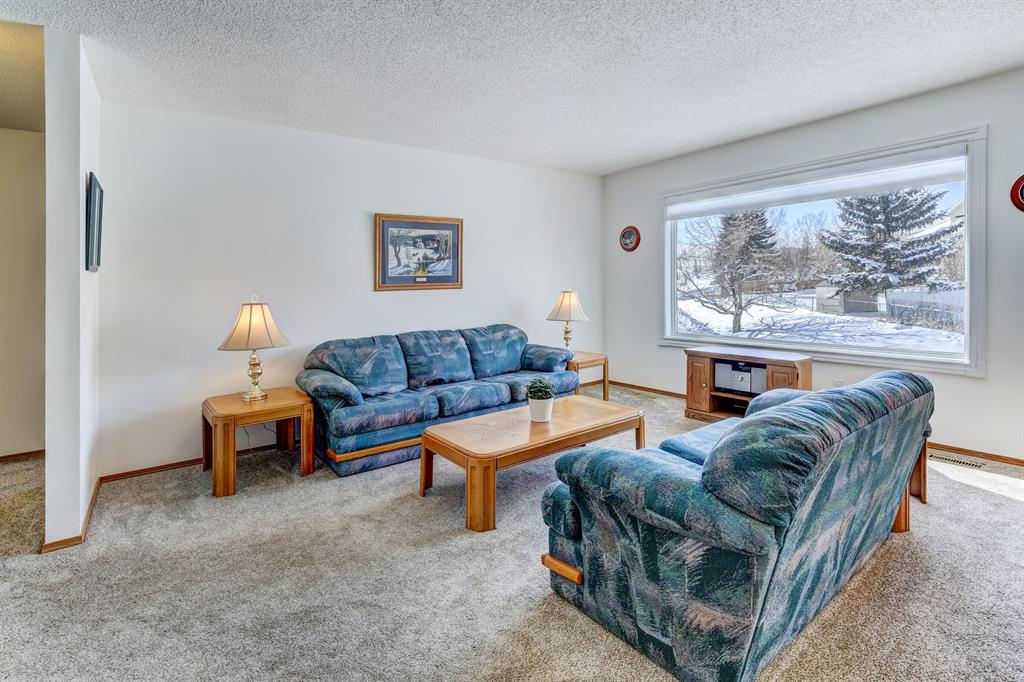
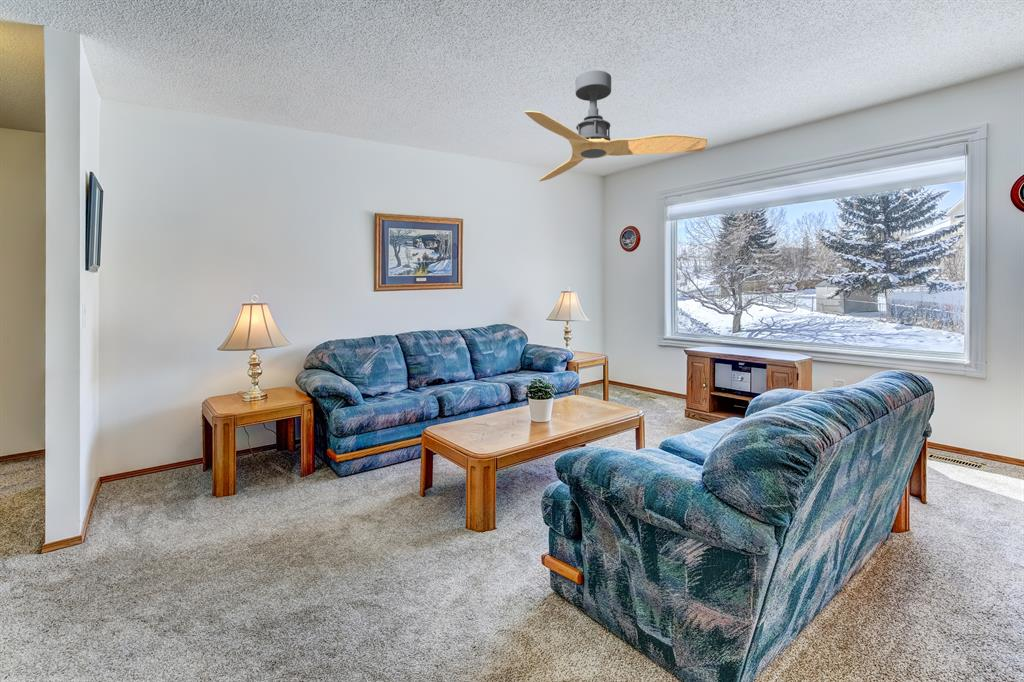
+ ceiling fan [523,69,708,182]
